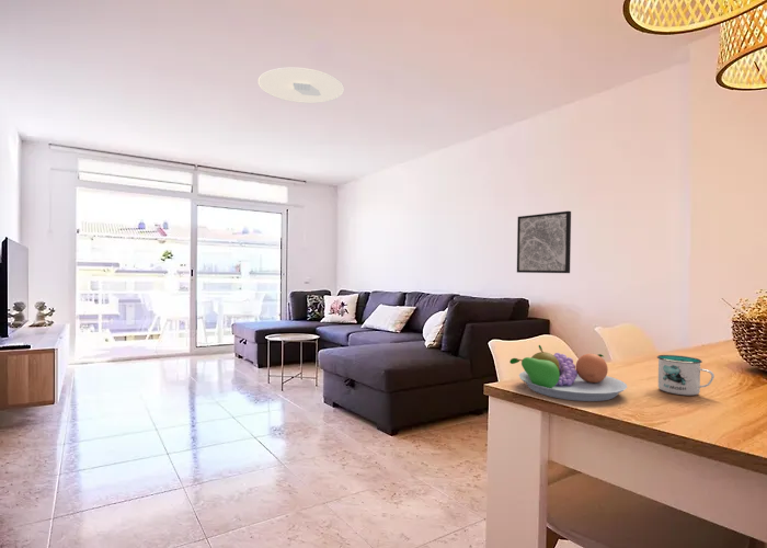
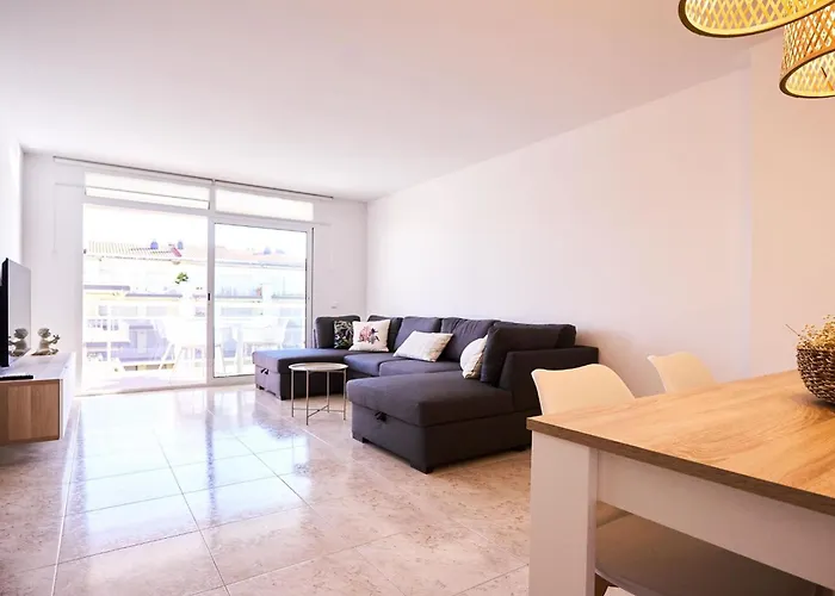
- ceiling light [256,67,345,104]
- wall art [516,210,572,274]
- fruit bowl [508,344,629,402]
- mug [656,354,716,397]
